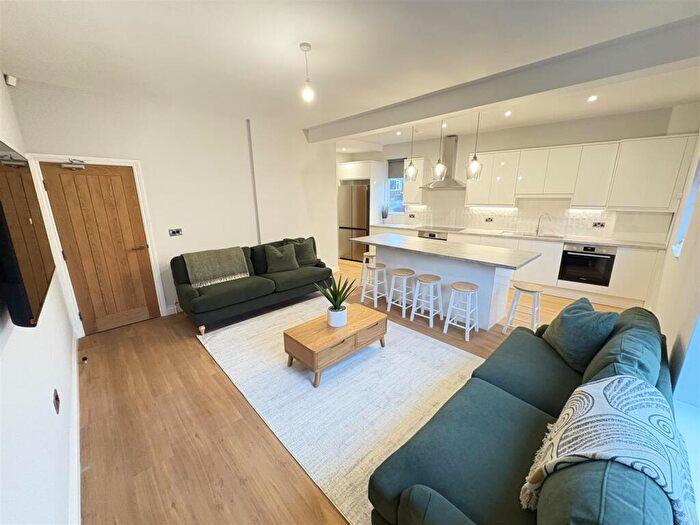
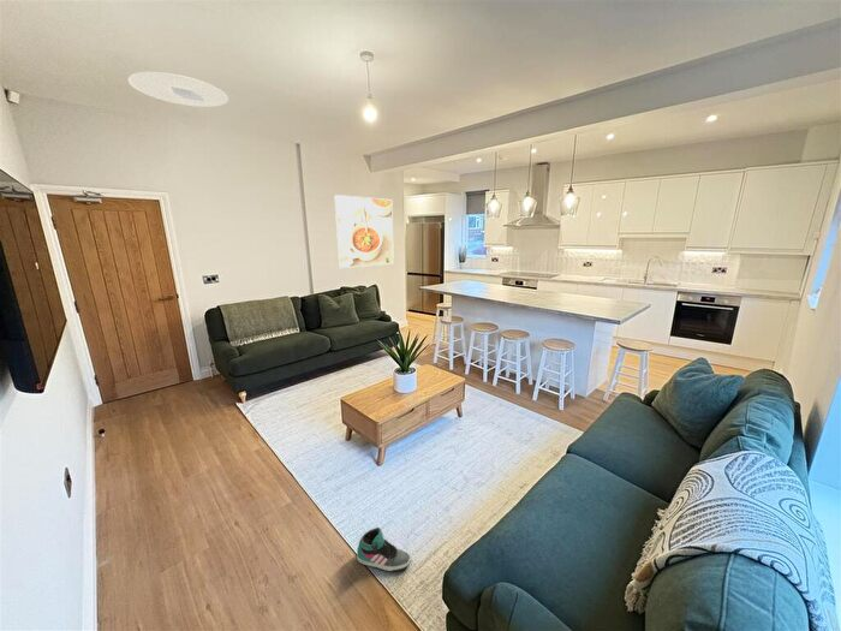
+ ceiling light [127,71,229,108]
+ sneaker [356,526,412,572]
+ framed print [334,194,395,269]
